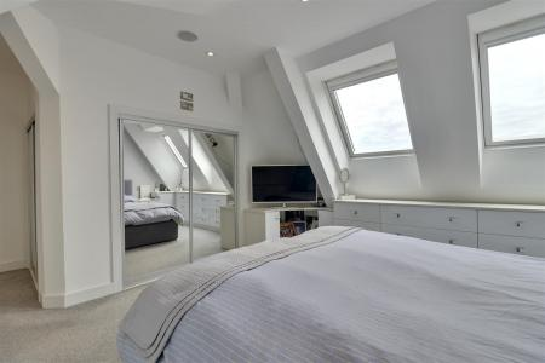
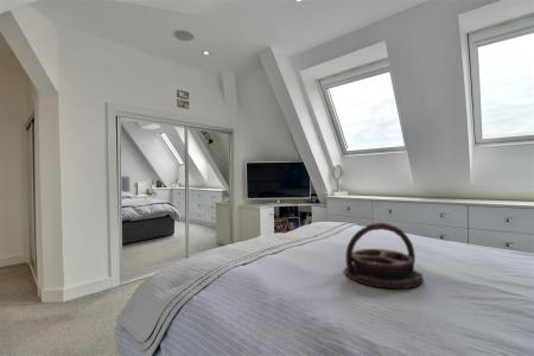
+ serving tray [343,222,424,291]
